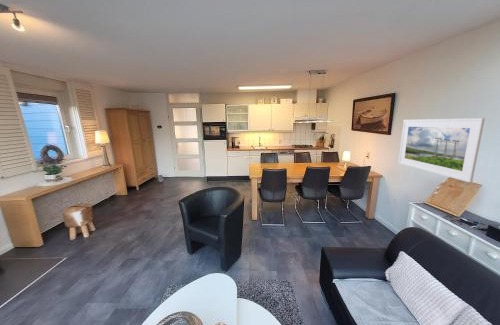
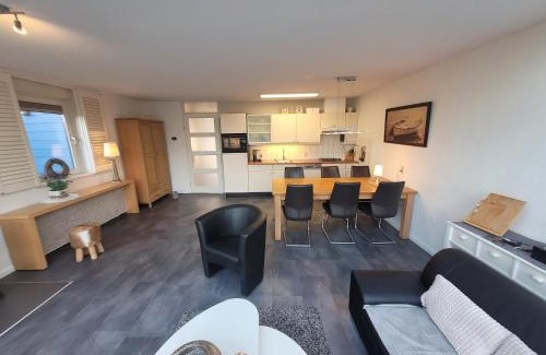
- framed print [397,117,486,184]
